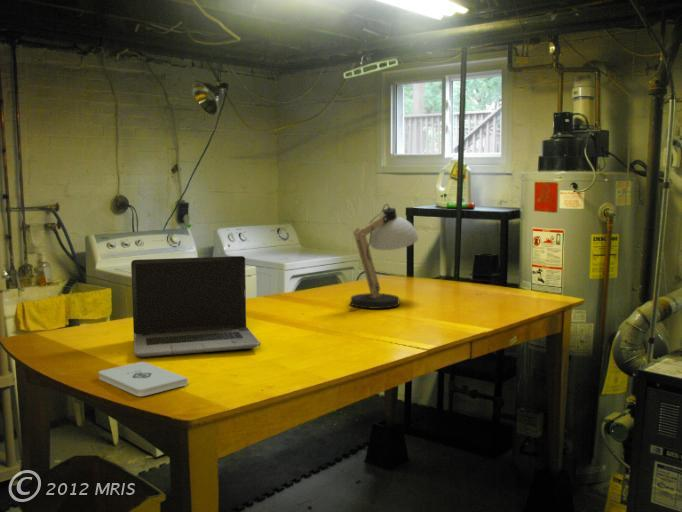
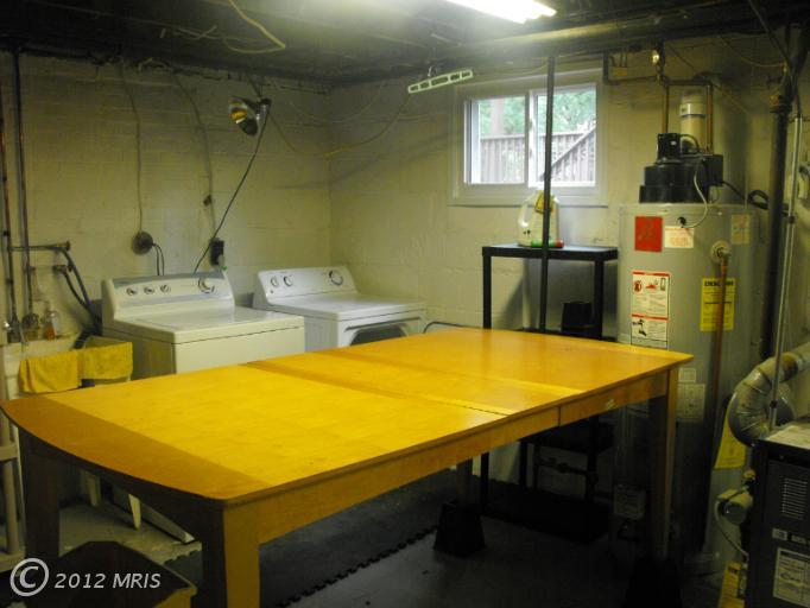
- notepad [98,361,189,397]
- laptop computer [130,255,261,358]
- desk lamp [348,203,420,312]
